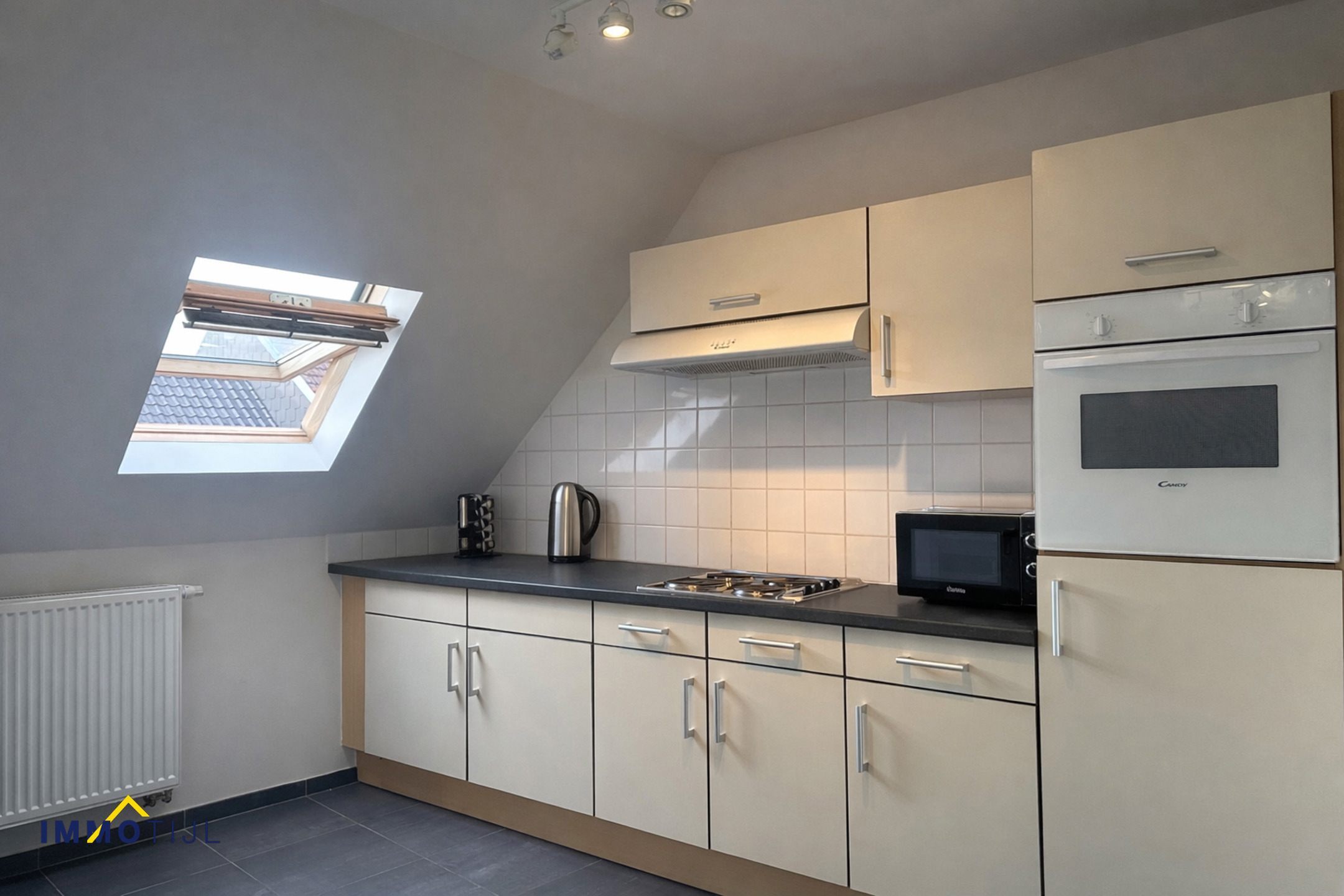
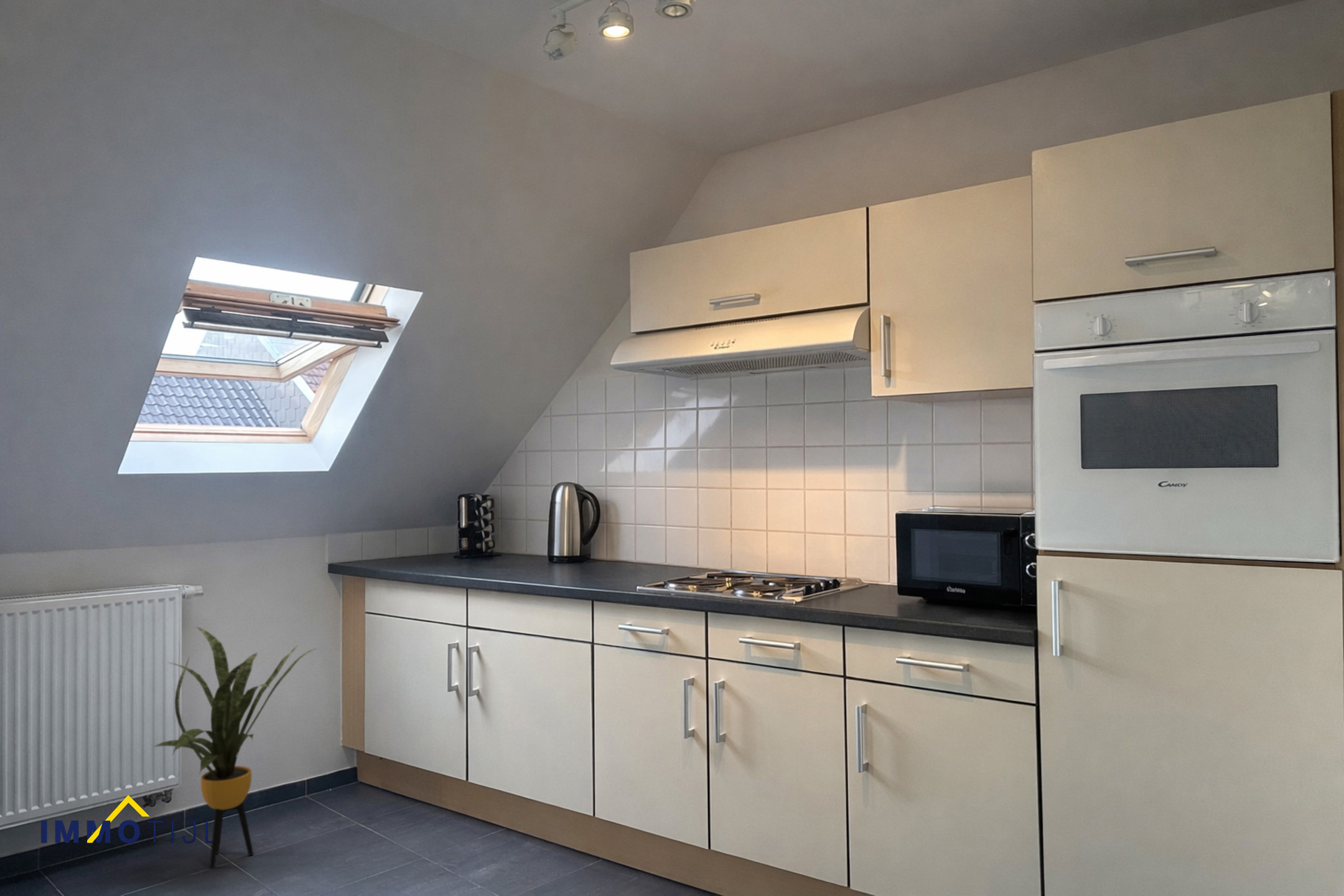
+ house plant [153,625,318,869]
